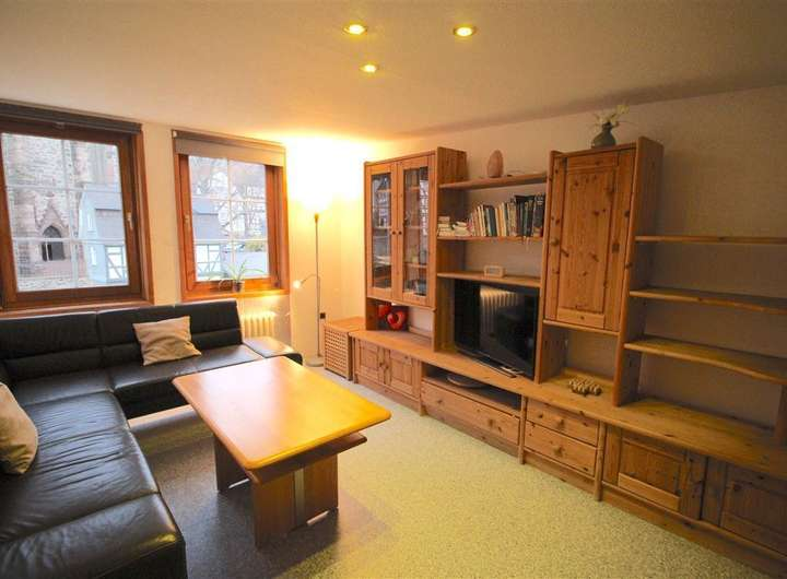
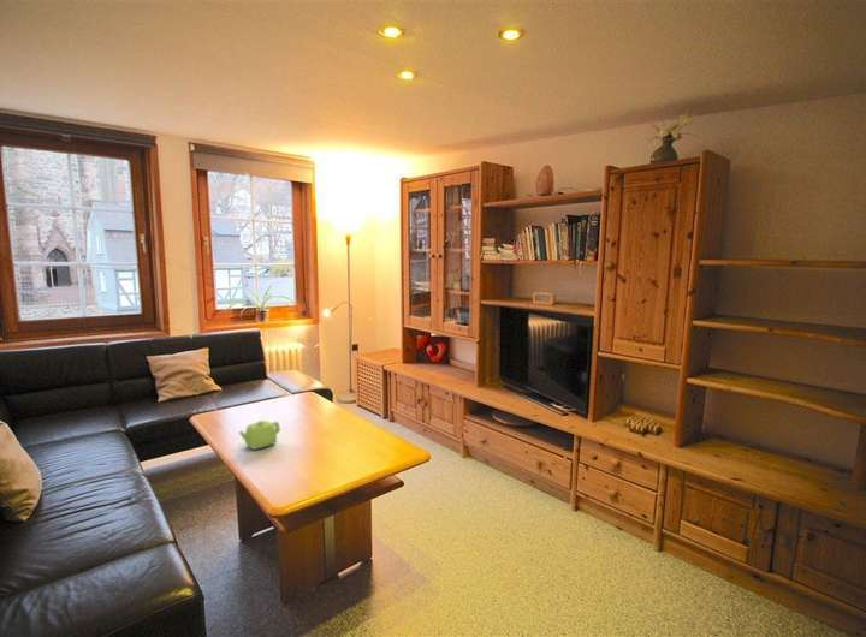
+ teapot [237,419,281,451]
